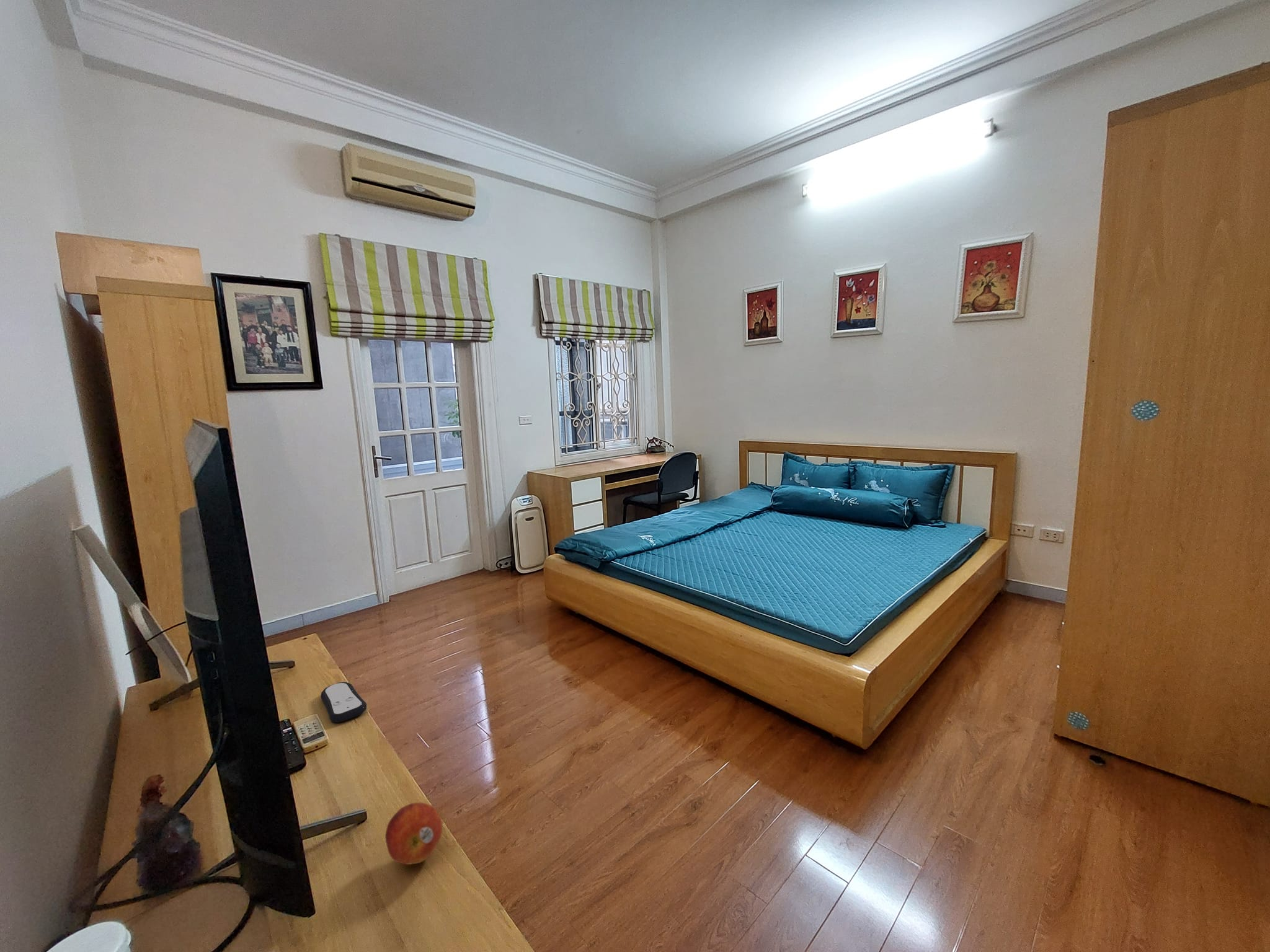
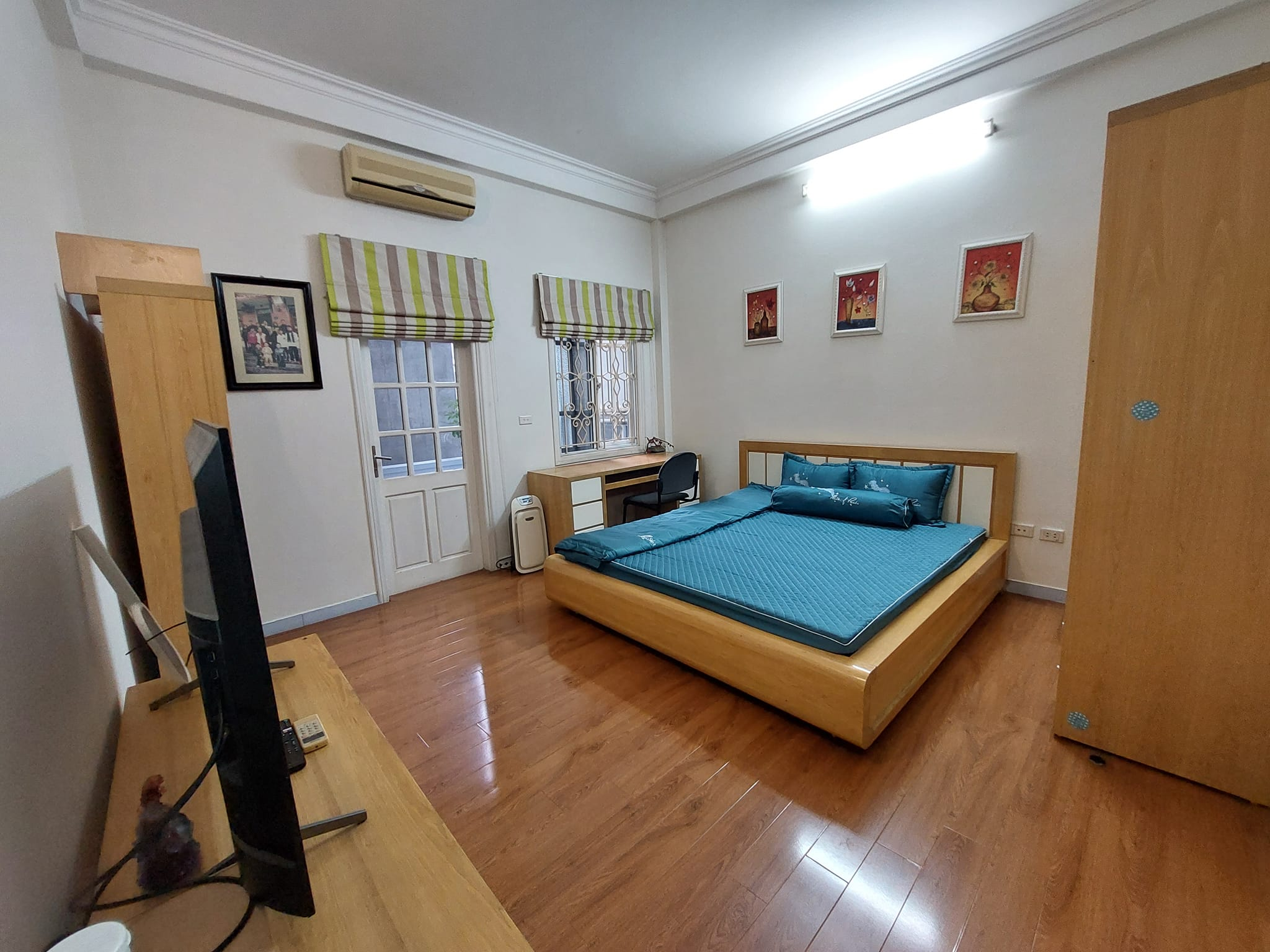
- remote control [321,681,367,723]
- fruit [384,802,443,865]
